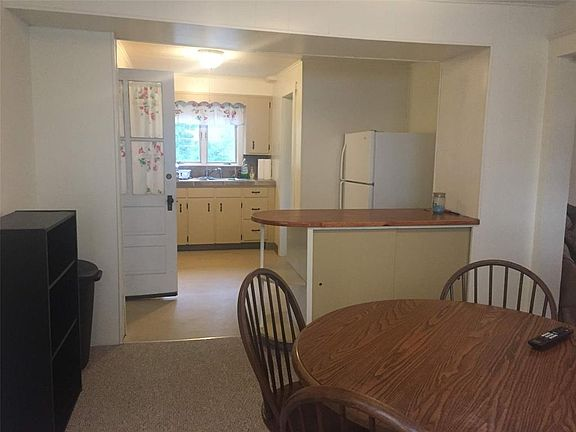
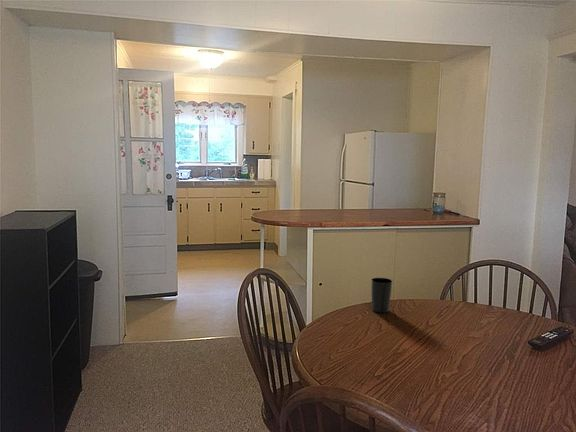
+ cup [370,277,393,314]
